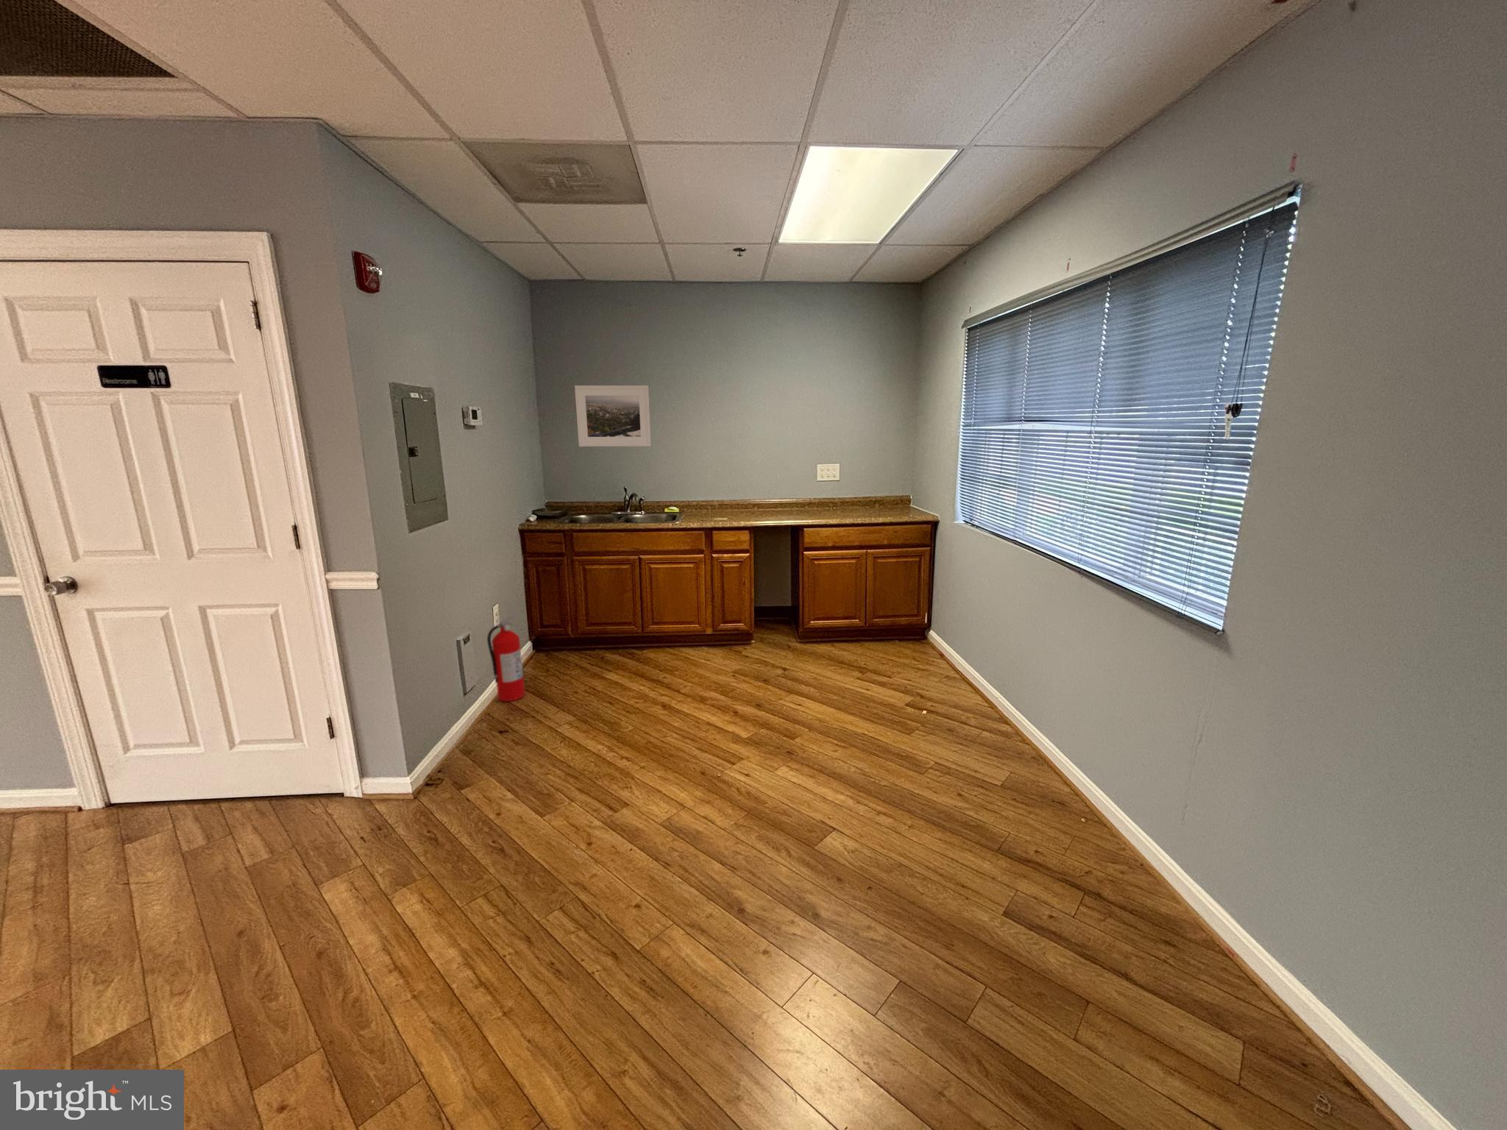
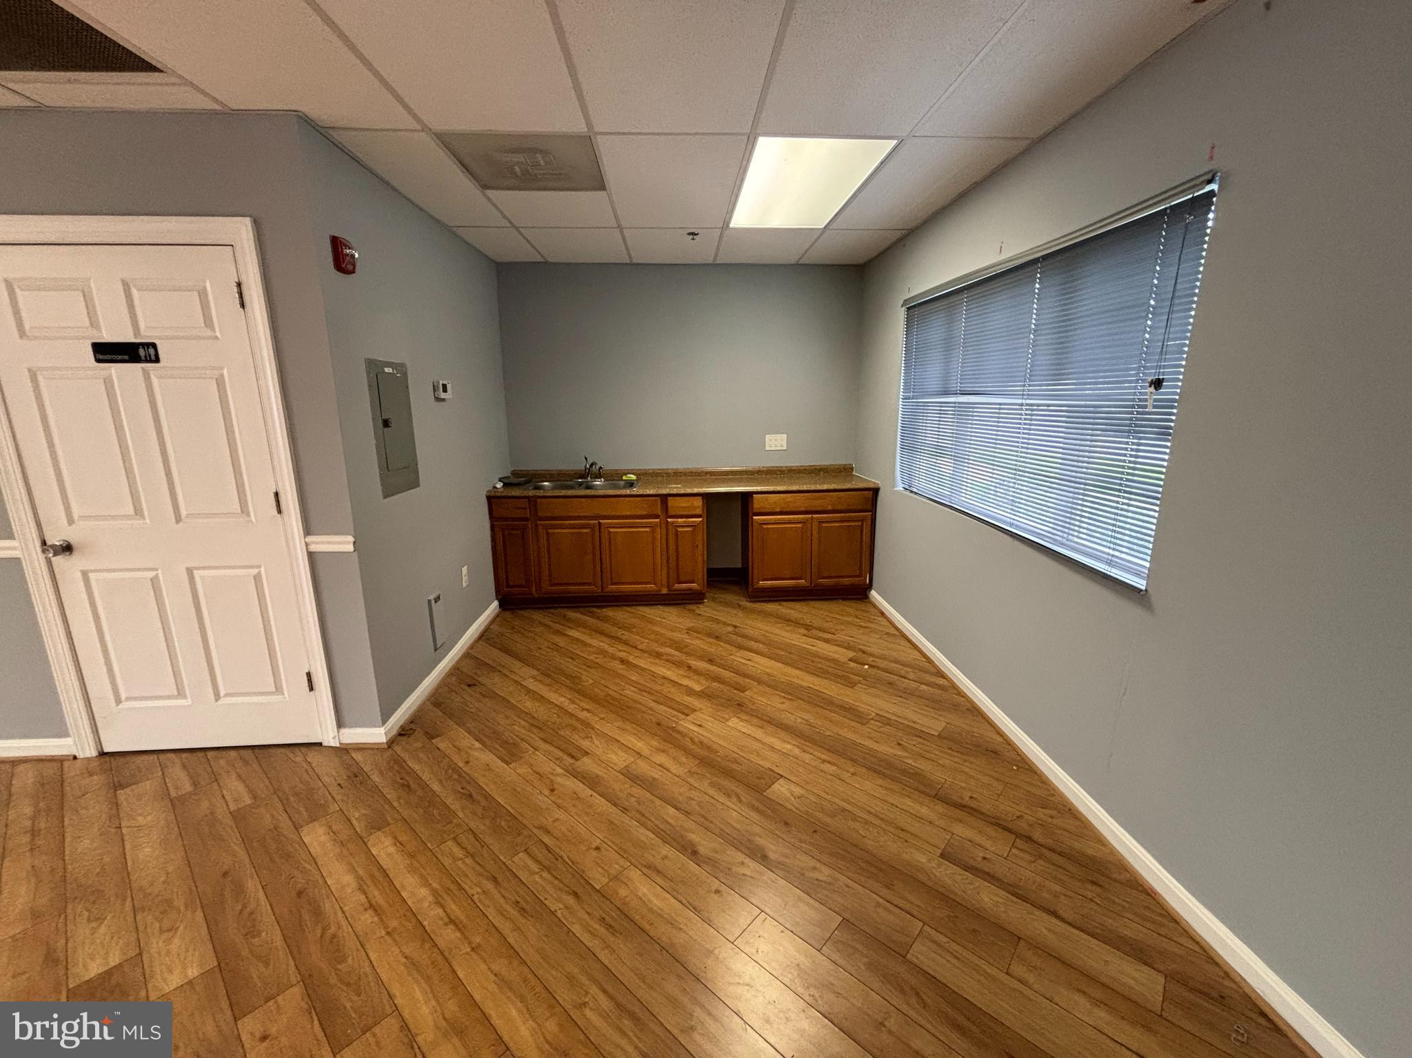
- fire extinguisher [487,614,526,702]
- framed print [574,385,651,447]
